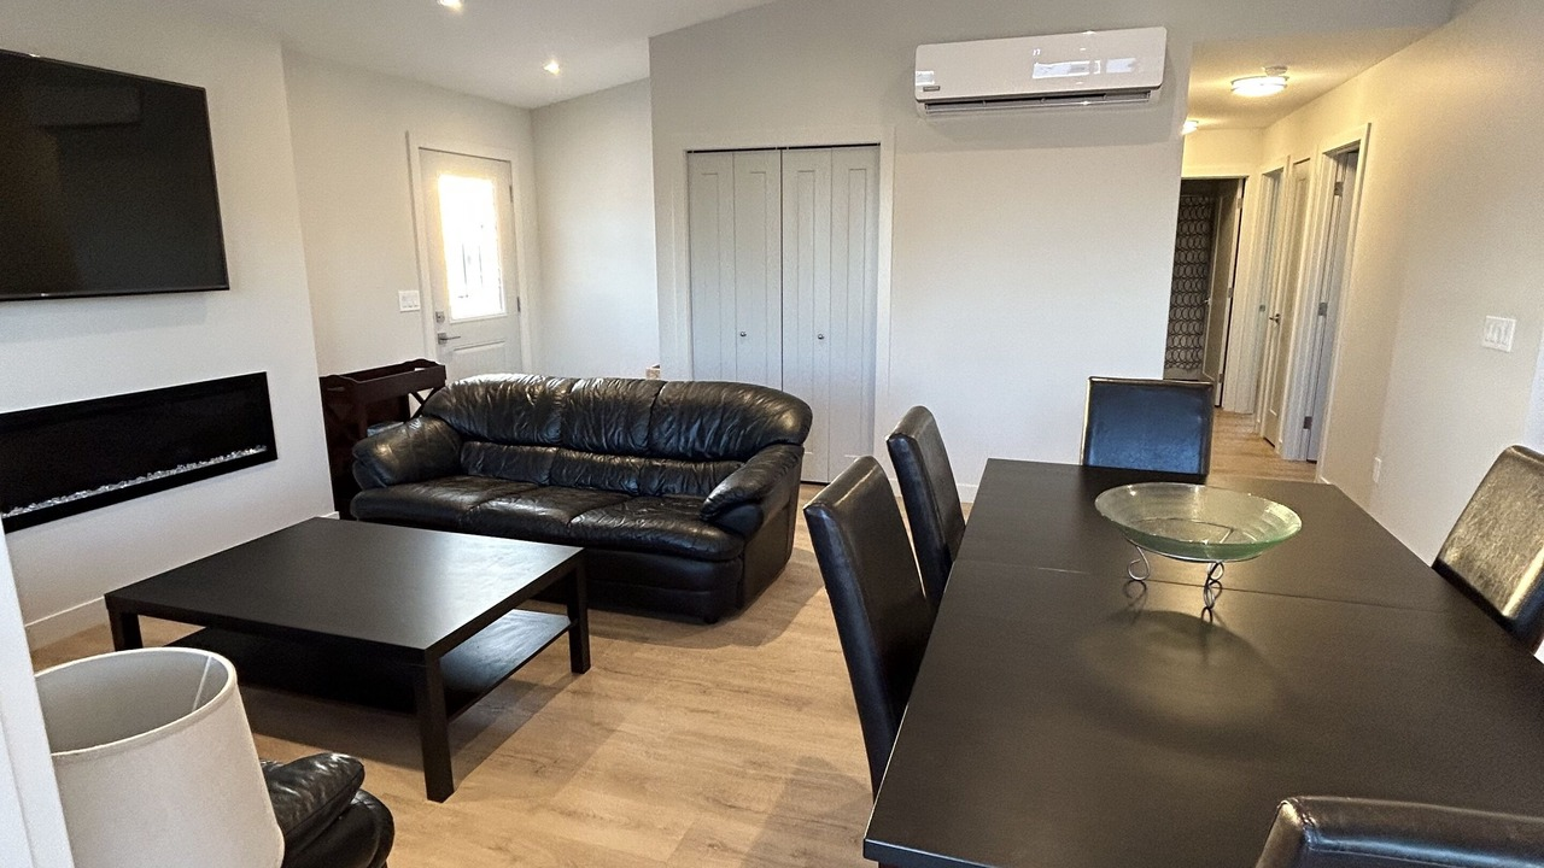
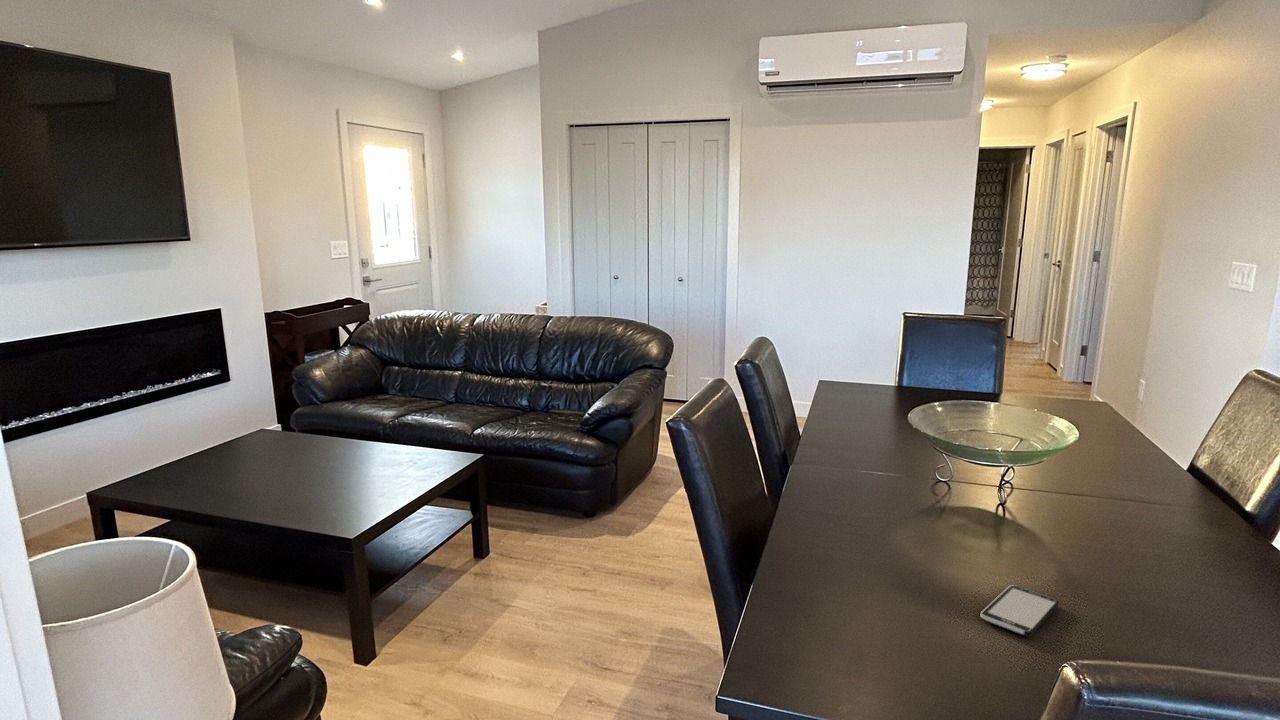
+ smartphone [979,584,1059,638]
